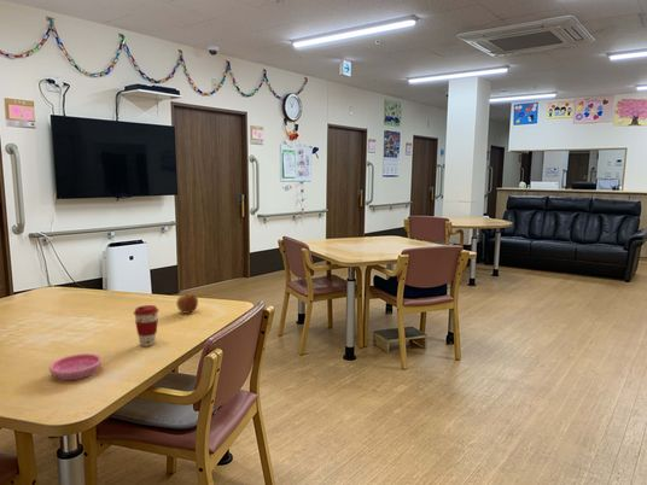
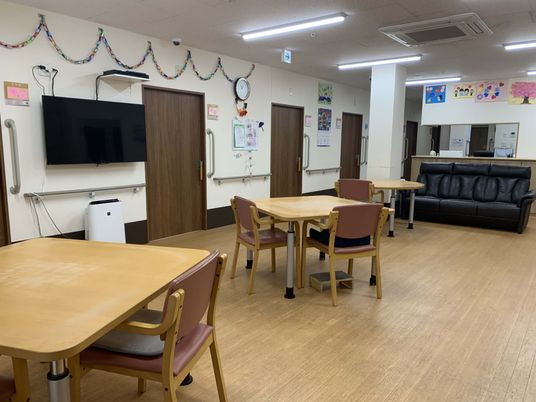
- apple [175,293,199,315]
- coffee cup [133,304,159,347]
- saucer [48,352,103,381]
